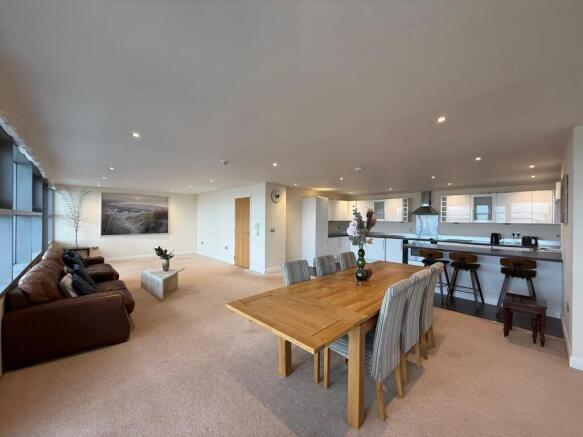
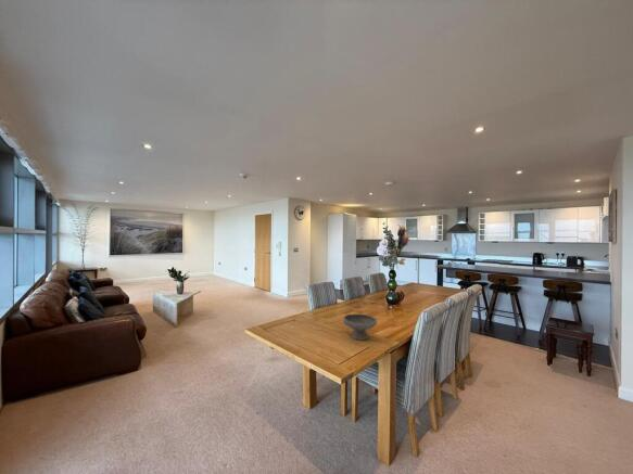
+ bowl [342,313,378,341]
